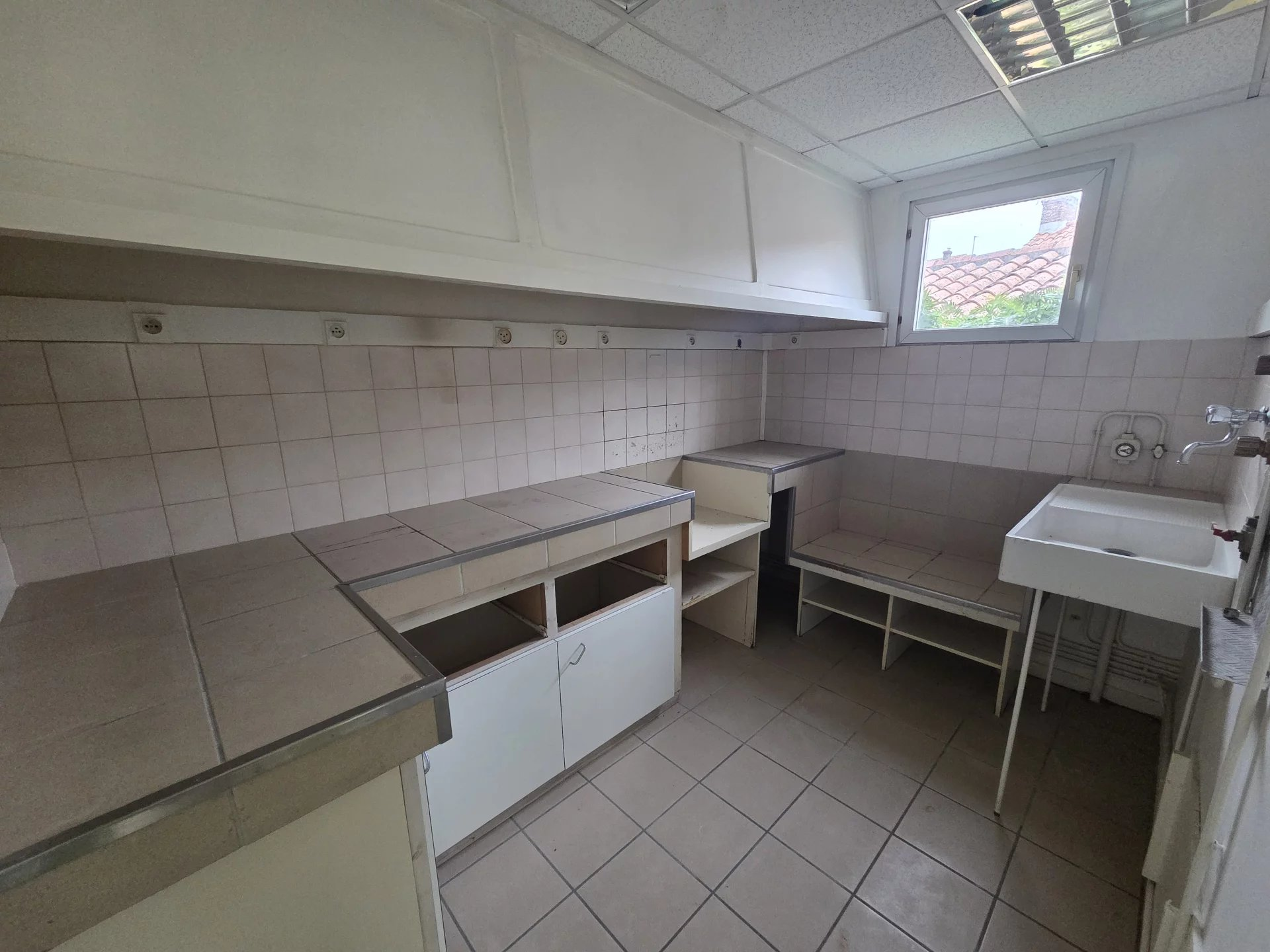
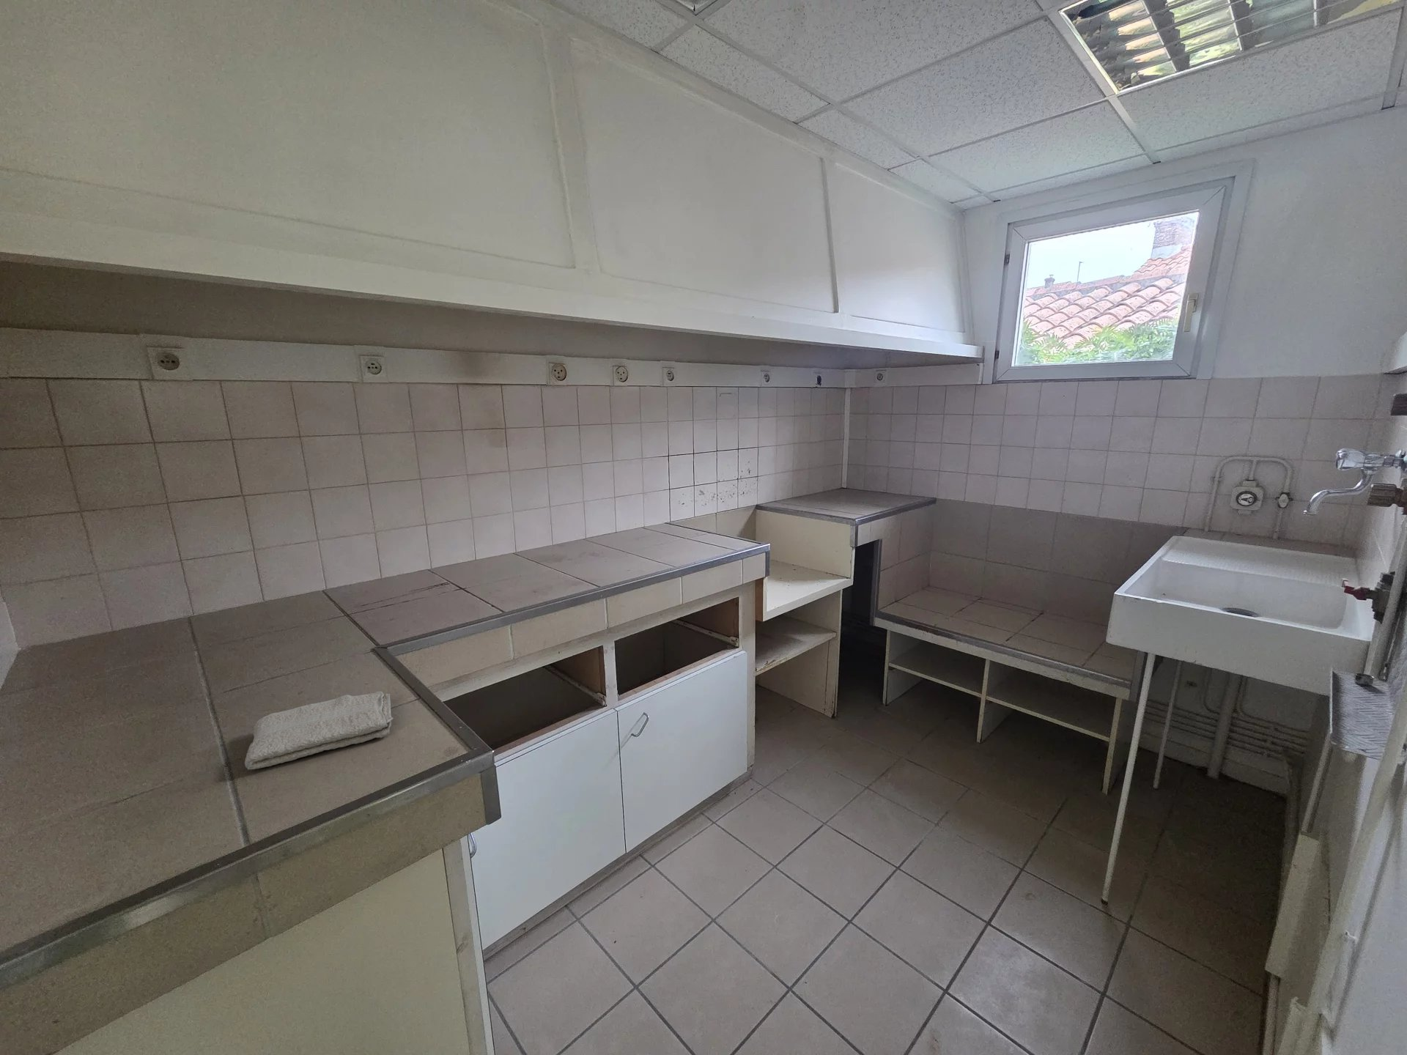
+ washcloth [244,690,394,770]
